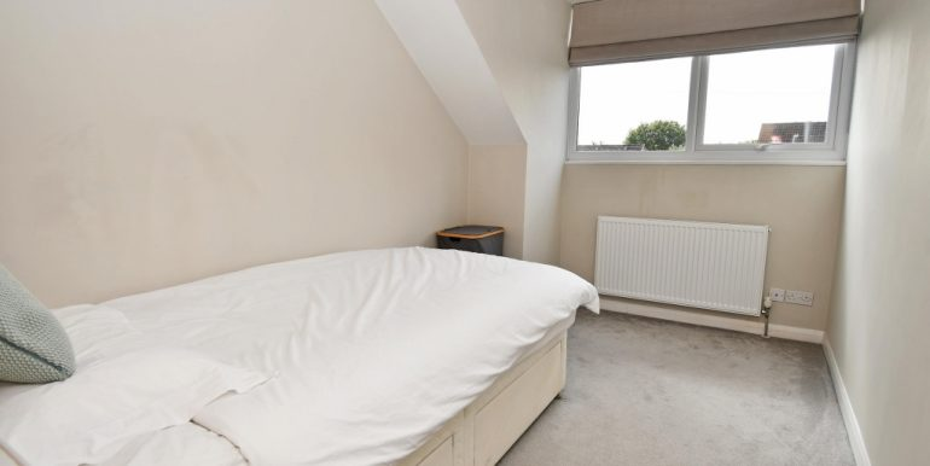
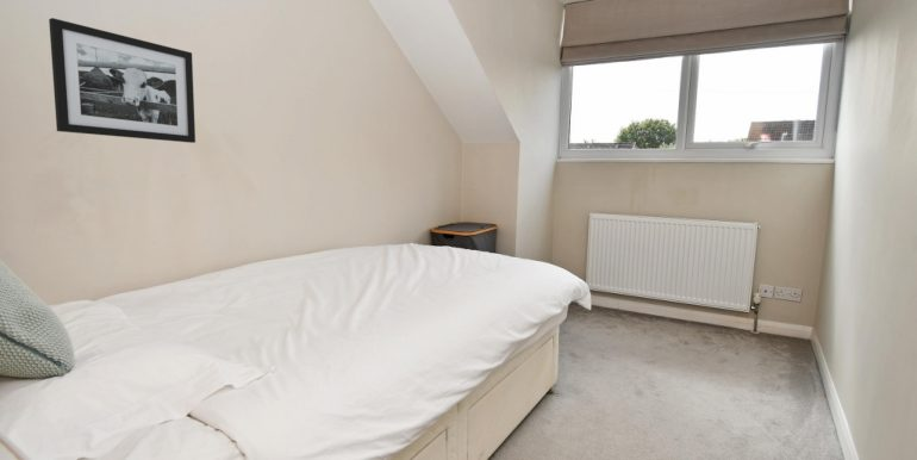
+ picture frame [48,17,196,144]
